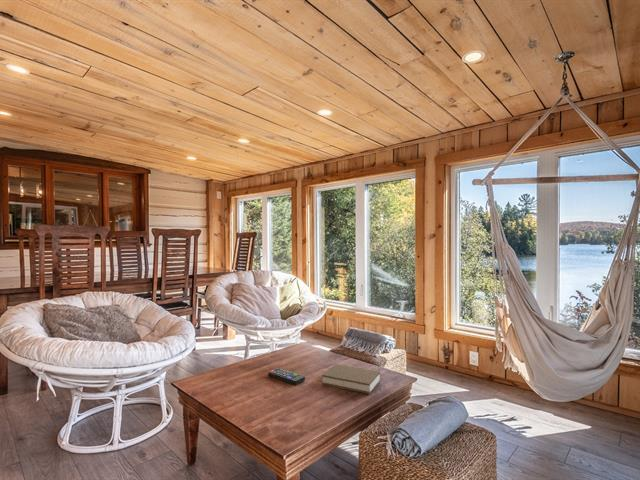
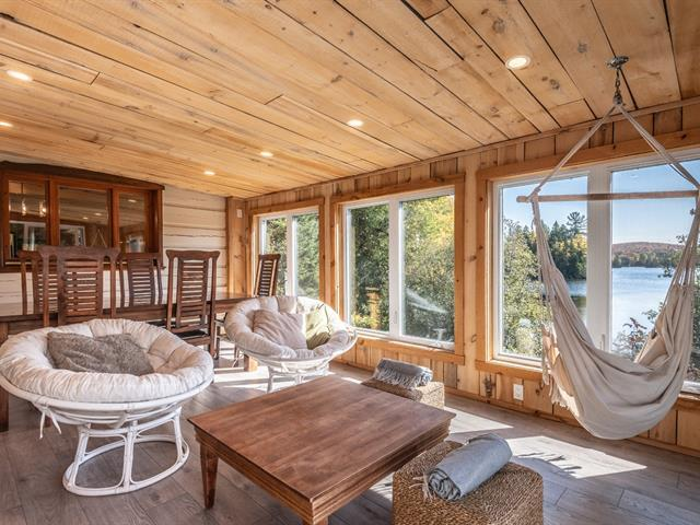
- remote control [268,367,306,386]
- book [321,363,381,395]
